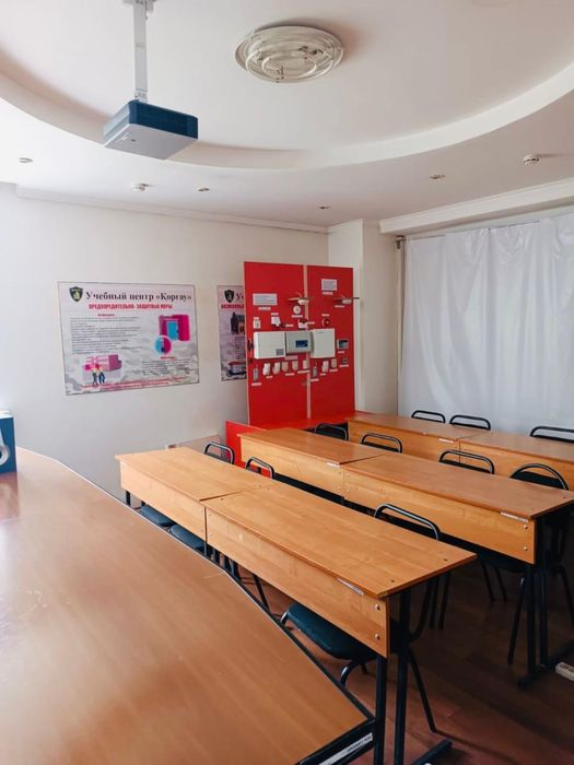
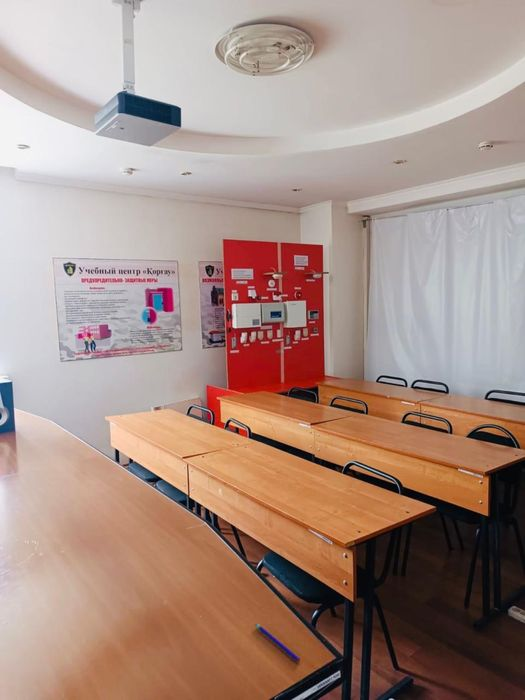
+ pen [254,623,301,663]
